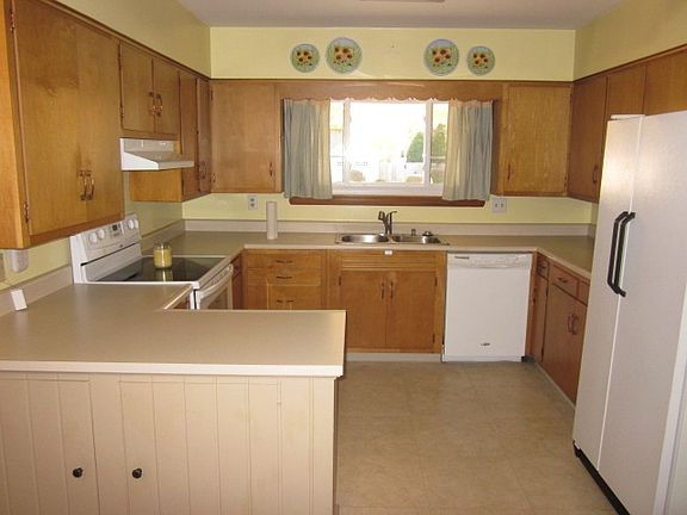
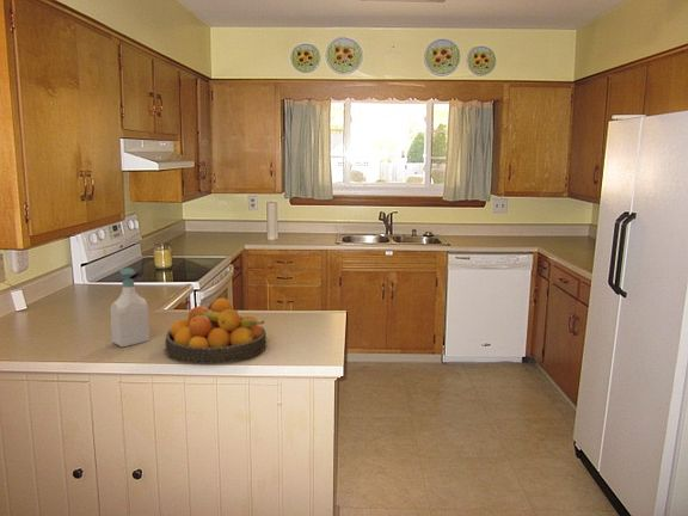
+ fruit bowl [164,297,268,366]
+ soap bottle [109,266,150,348]
